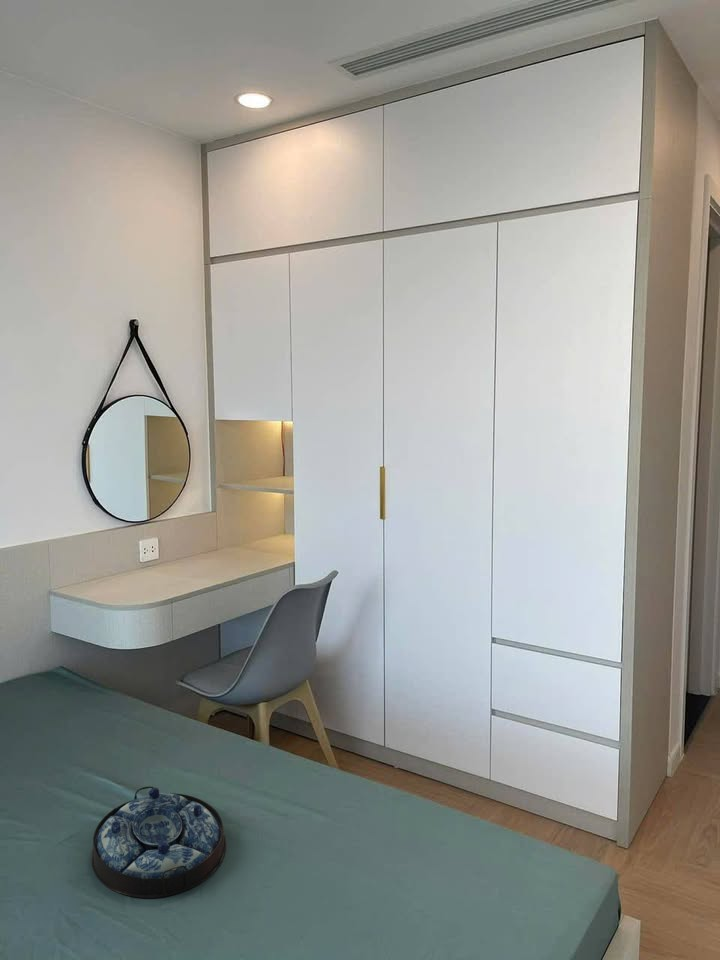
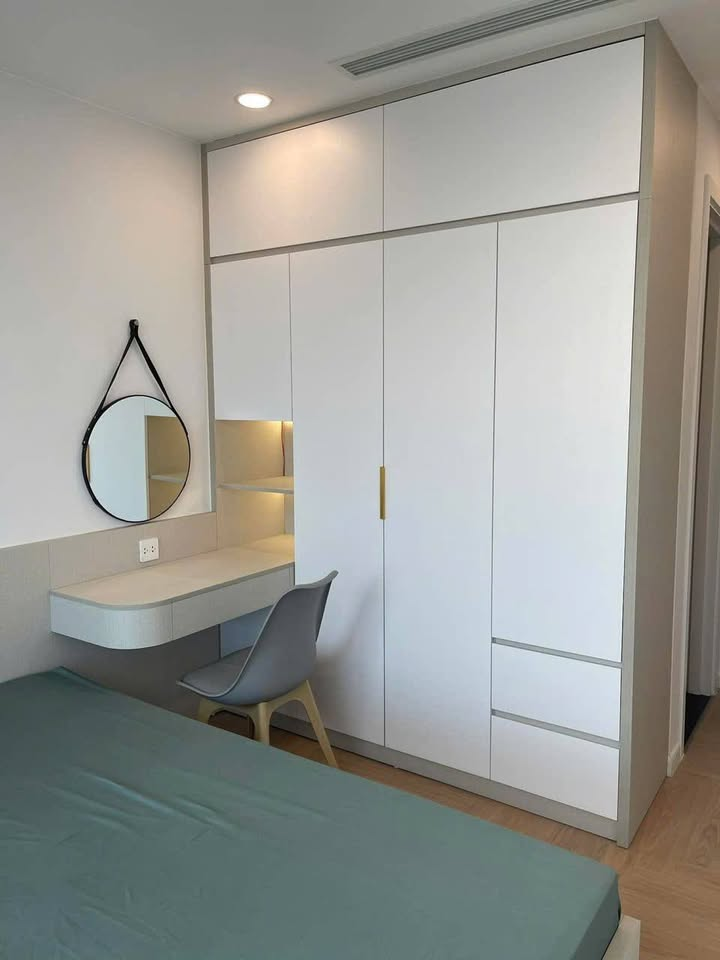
- serving tray [90,785,227,899]
